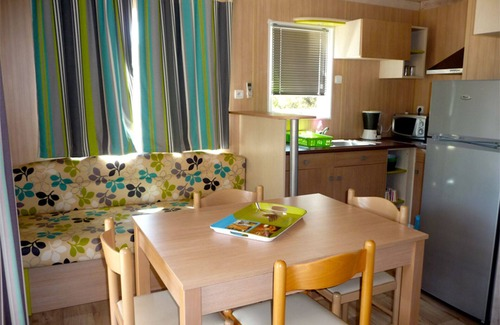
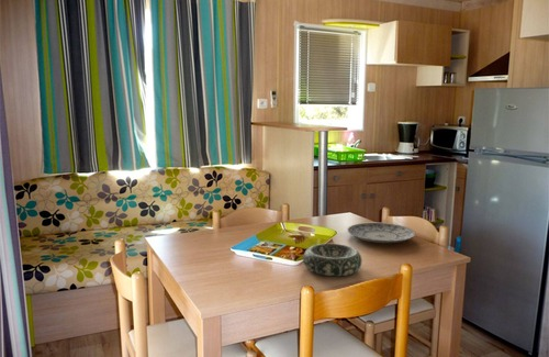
+ plate [346,222,416,244]
+ decorative bowl [302,243,363,277]
